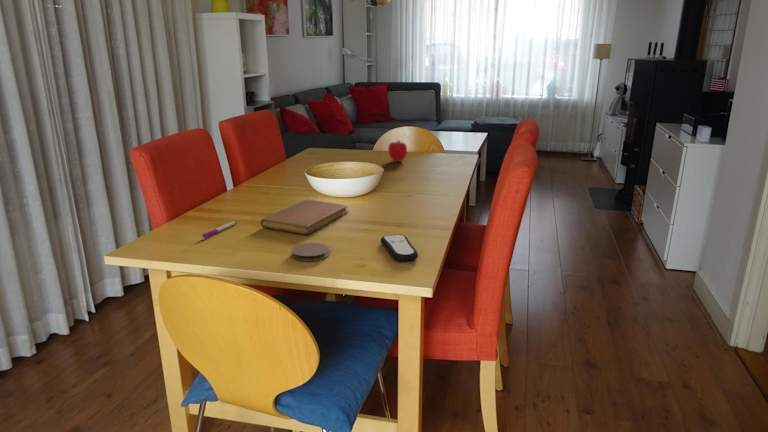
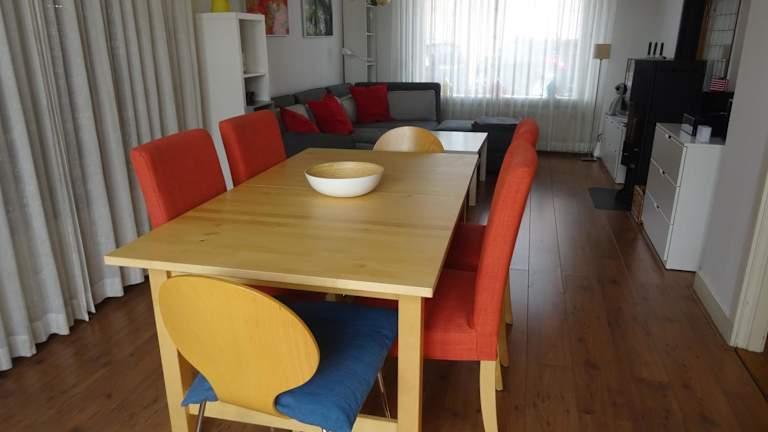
- notebook [260,199,349,235]
- pen [201,220,237,239]
- remote control [380,234,419,263]
- fruit [387,139,408,163]
- coaster [290,242,330,262]
